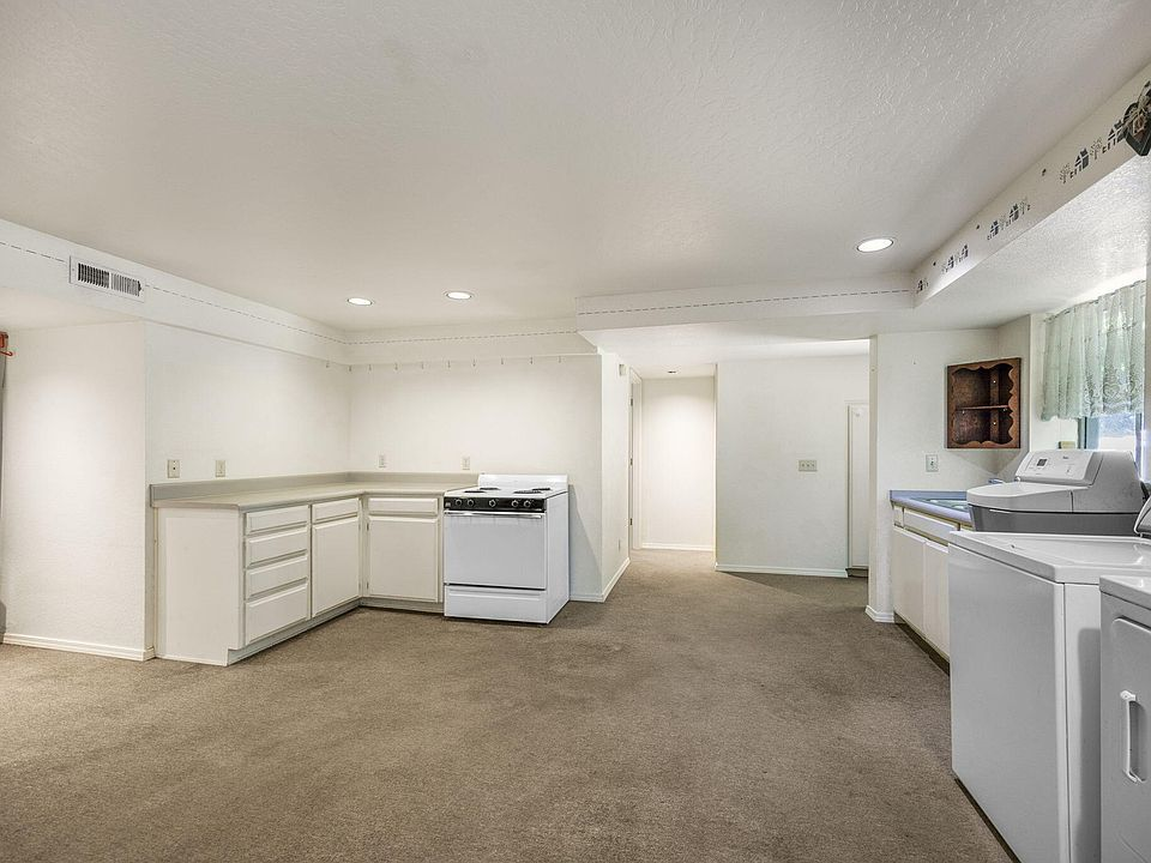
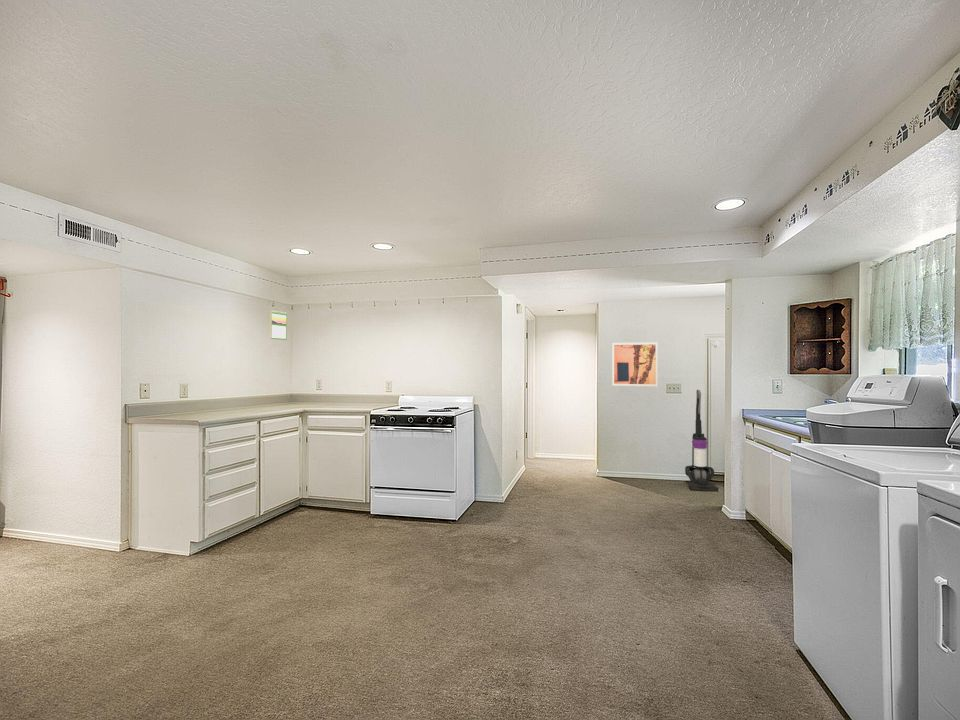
+ vacuum cleaner [684,389,719,492]
+ wall art [611,342,659,387]
+ calendar [270,310,288,341]
